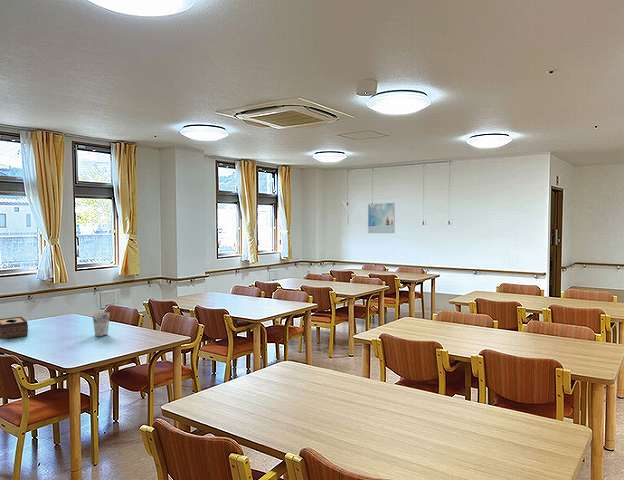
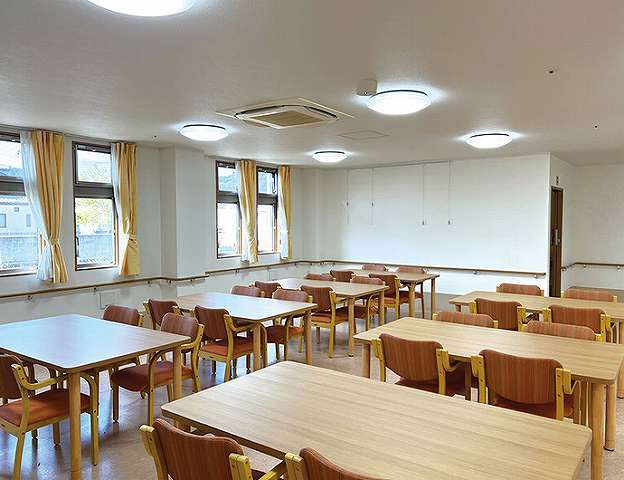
- tissue box [0,316,29,340]
- cup [92,312,111,337]
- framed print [367,202,396,234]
